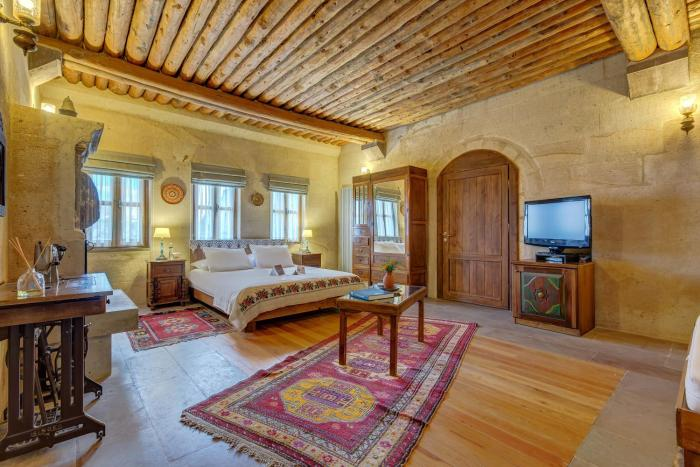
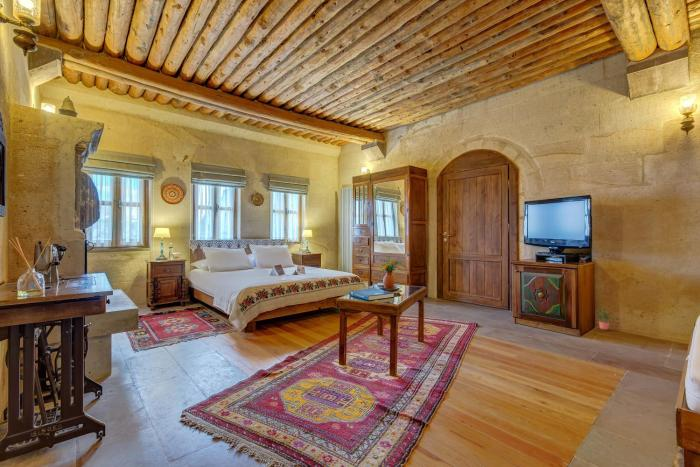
+ potted plant [594,306,620,331]
